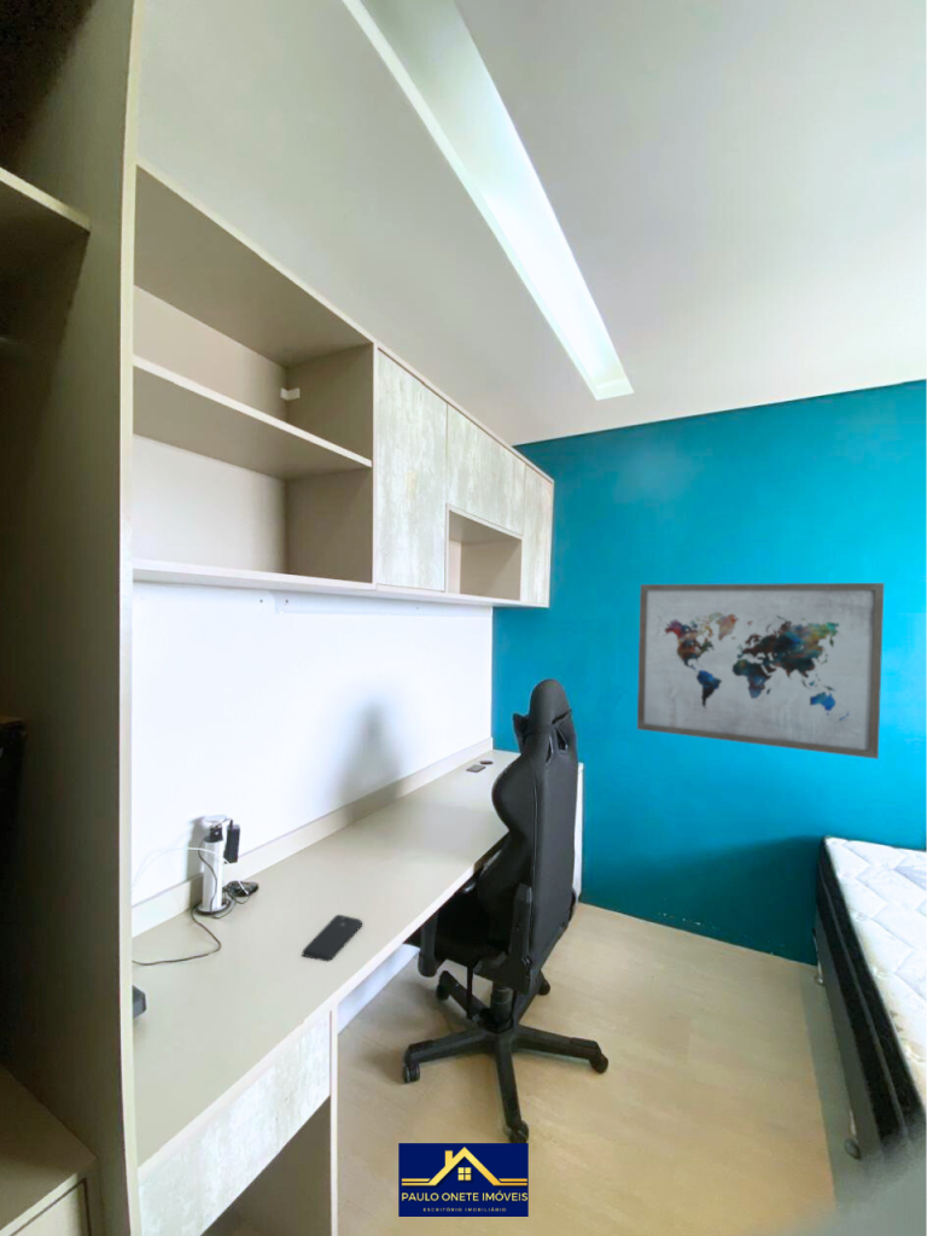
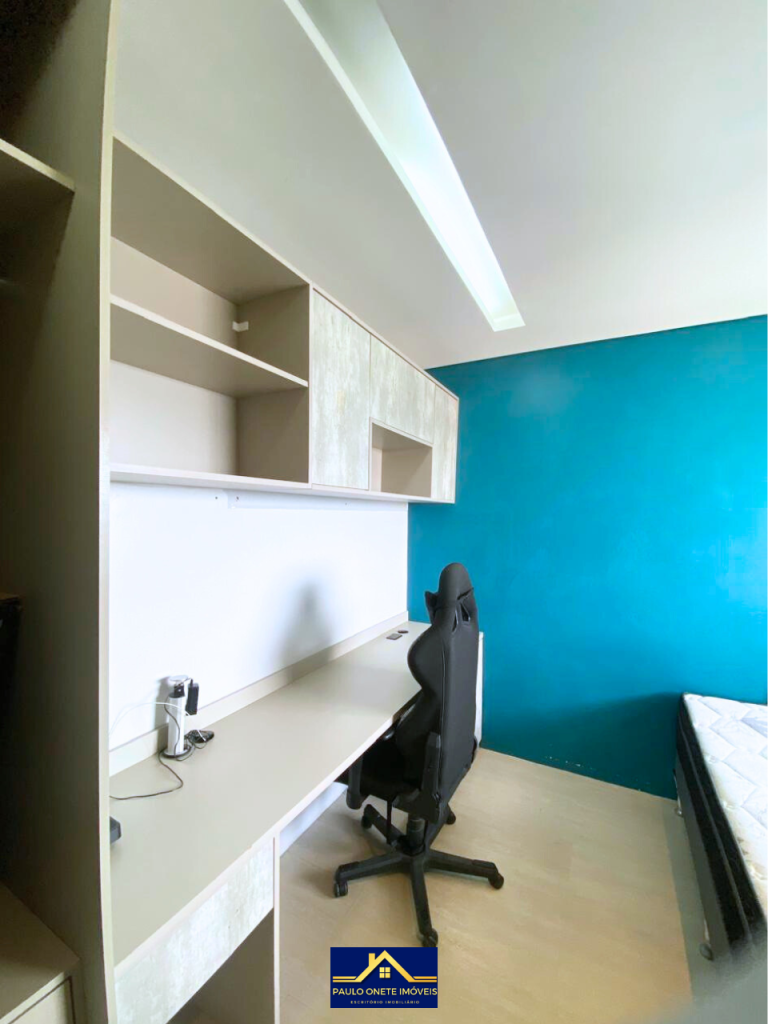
- smartphone [301,914,363,962]
- wall art [636,582,886,760]
